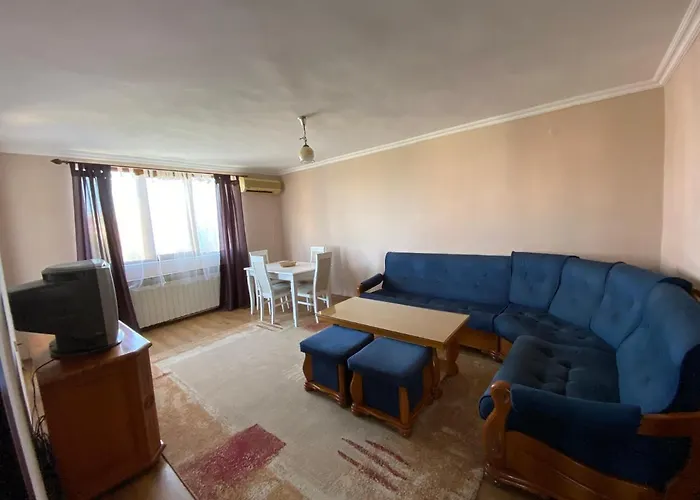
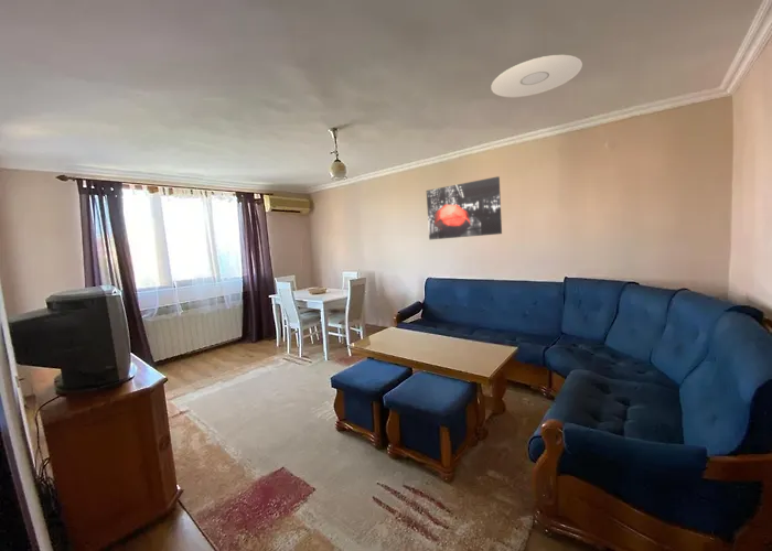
+ wall art [426,175,503,240]
+ ceiling light [490,54,583,98]
